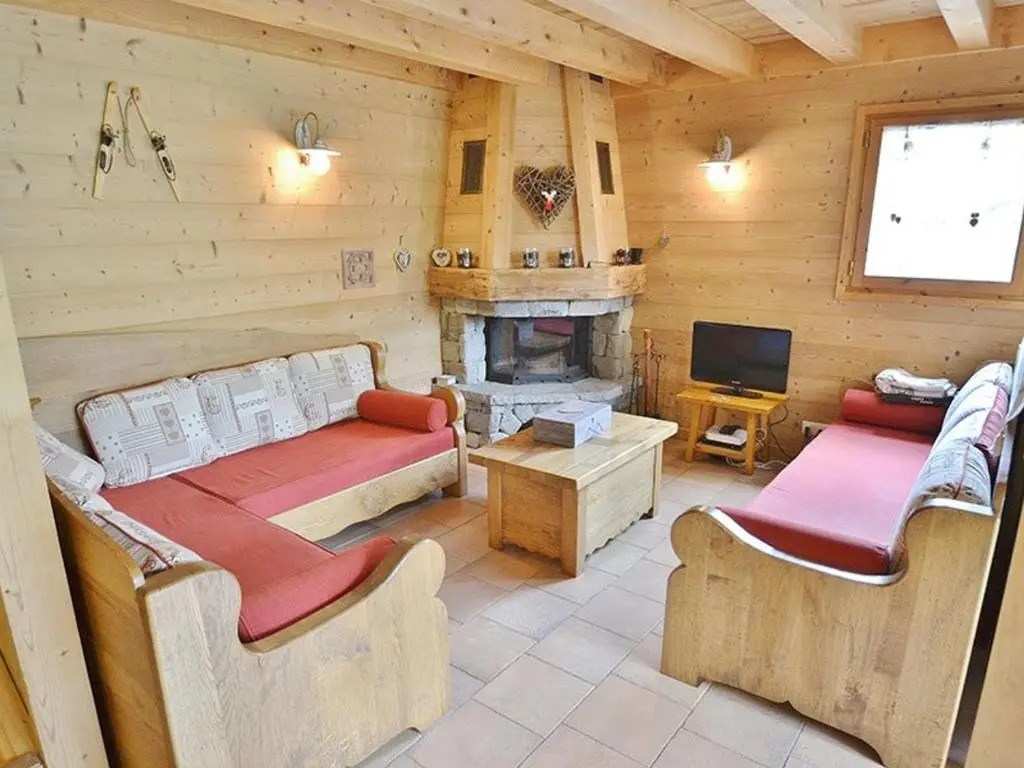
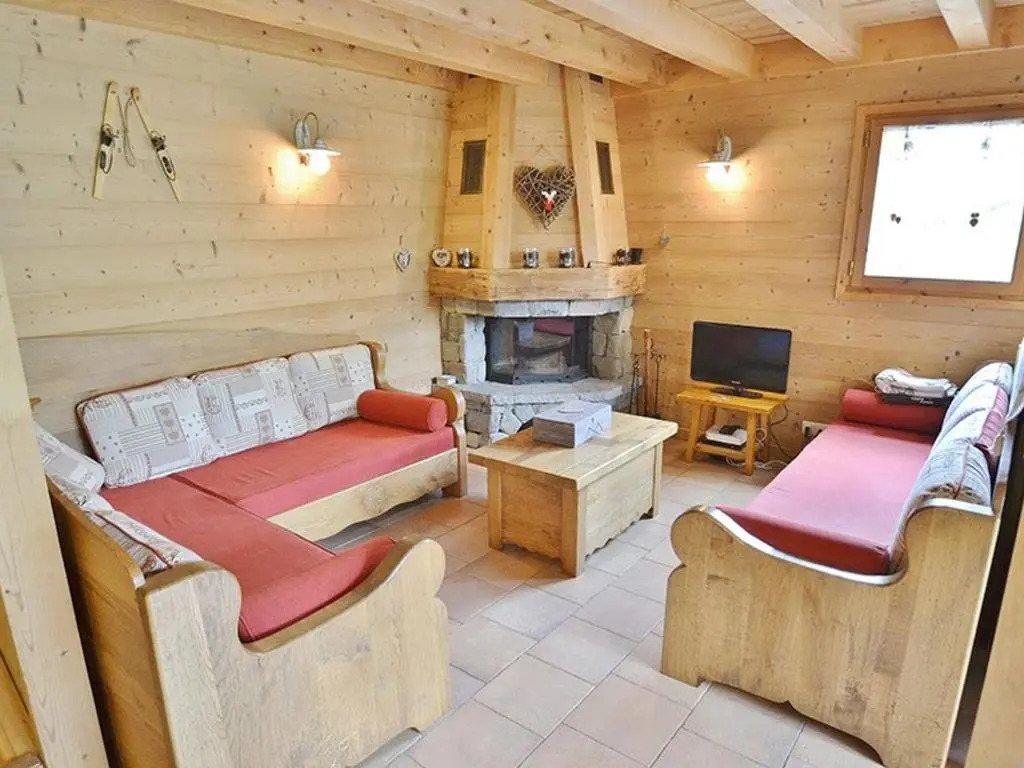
- wall ornament [340,246,376,291]
